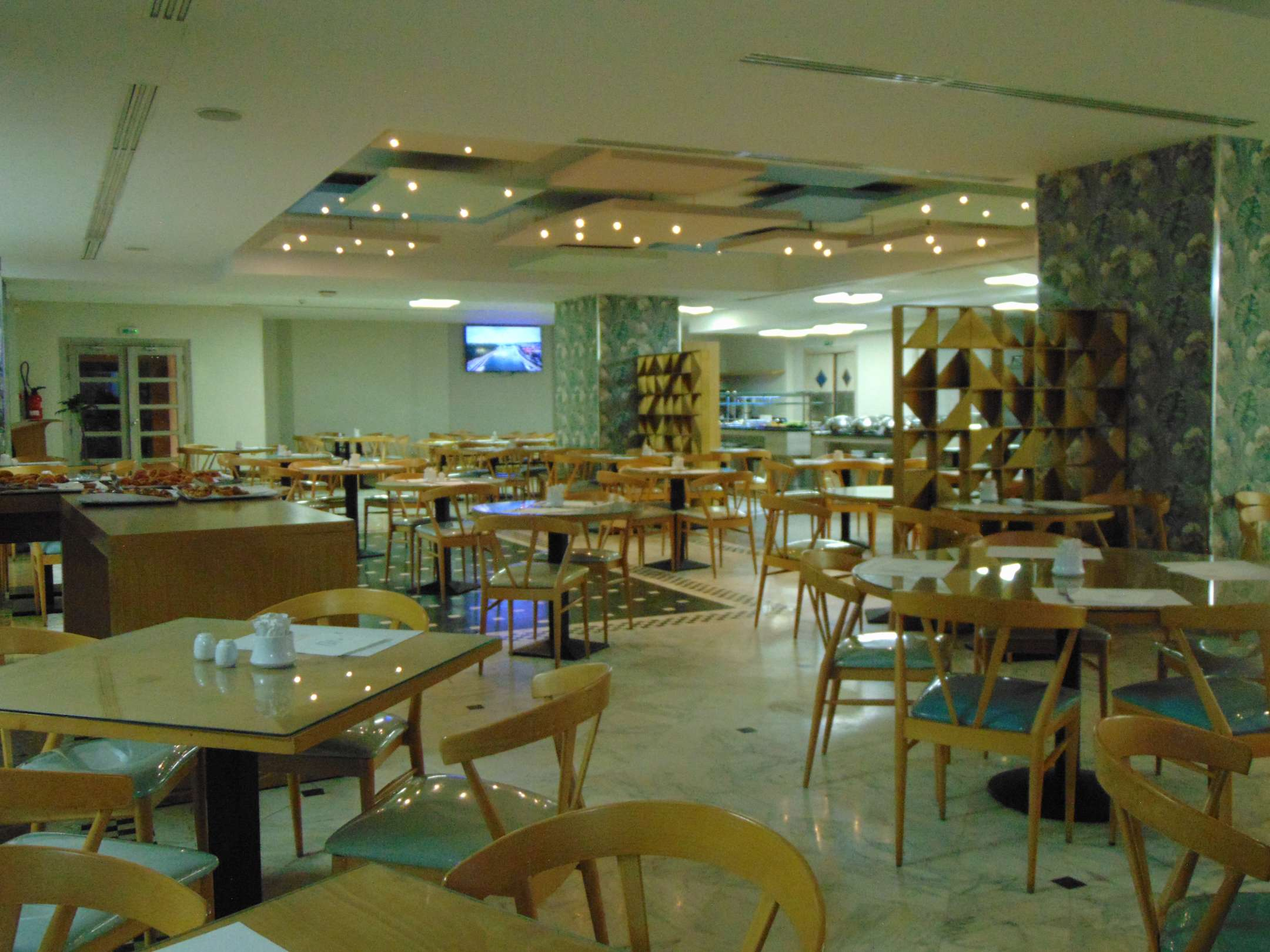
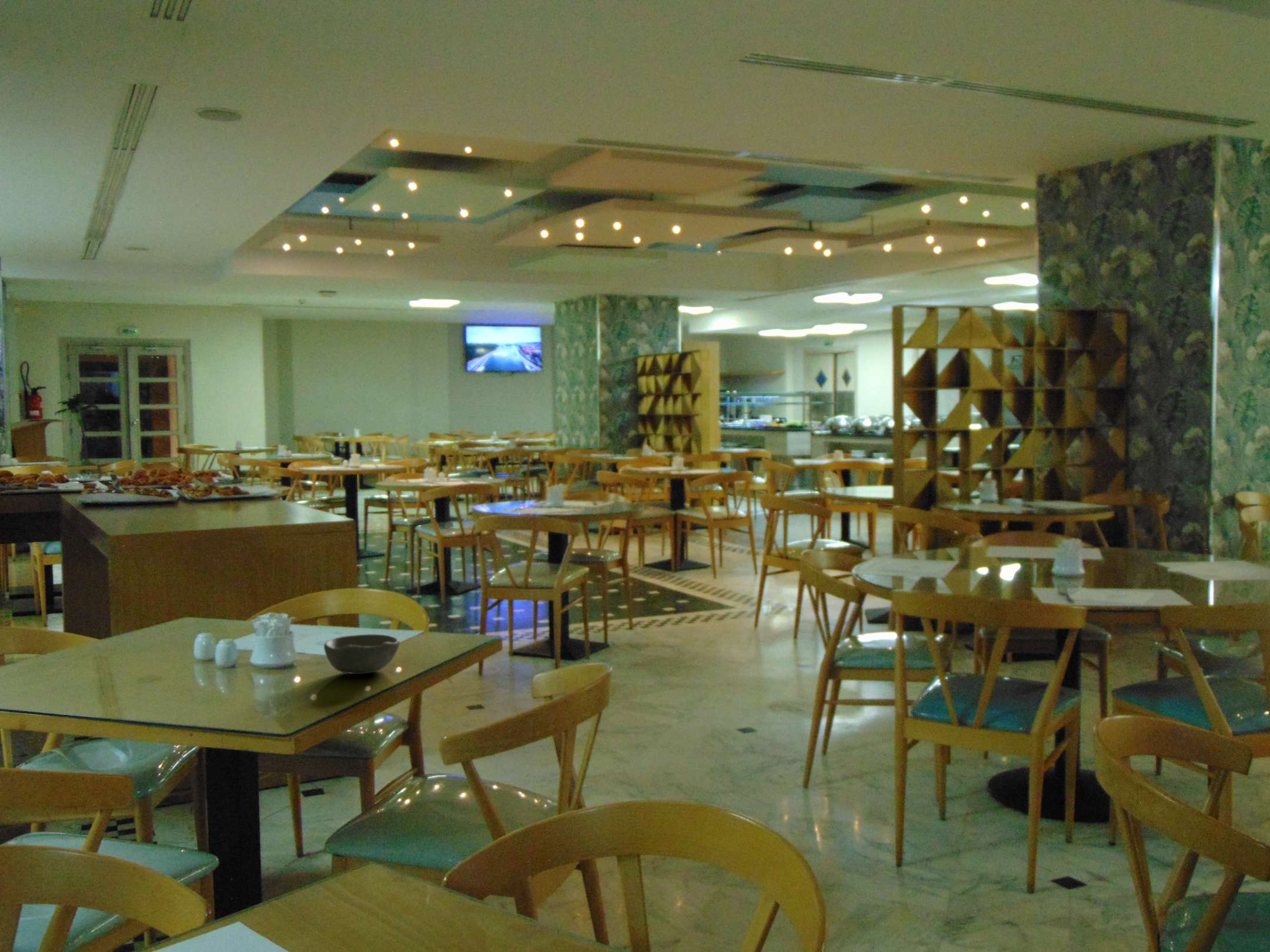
+ bowl [323,633,400,675]
